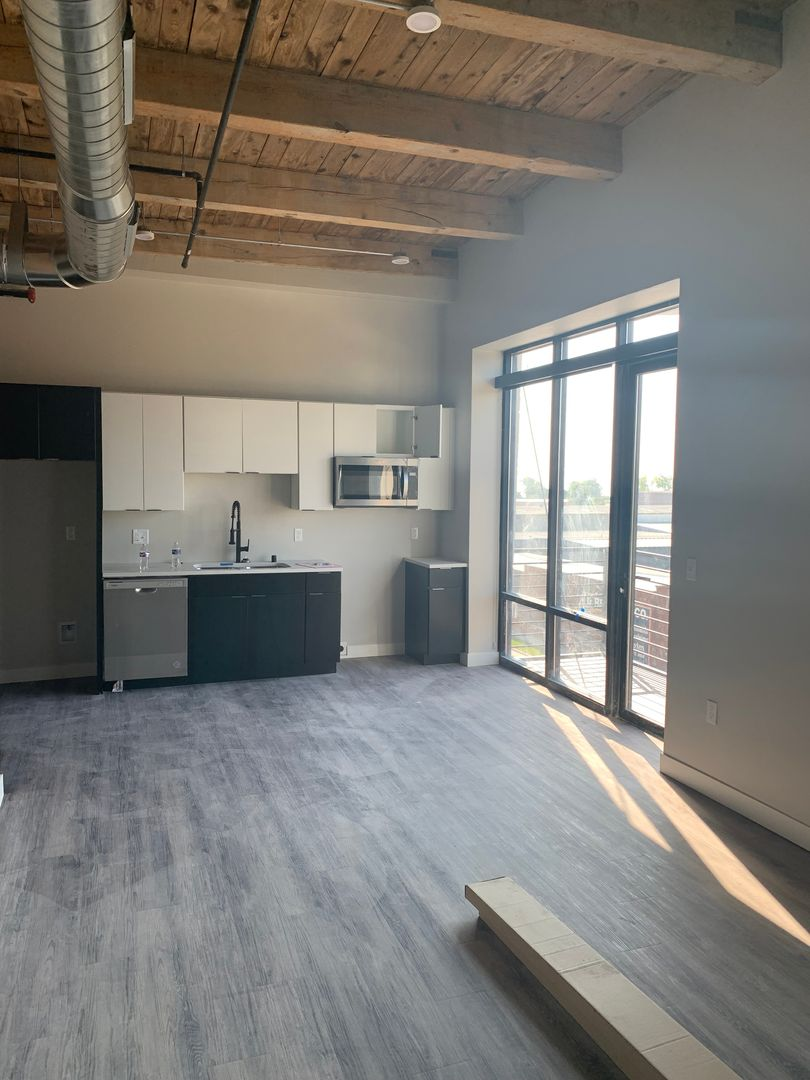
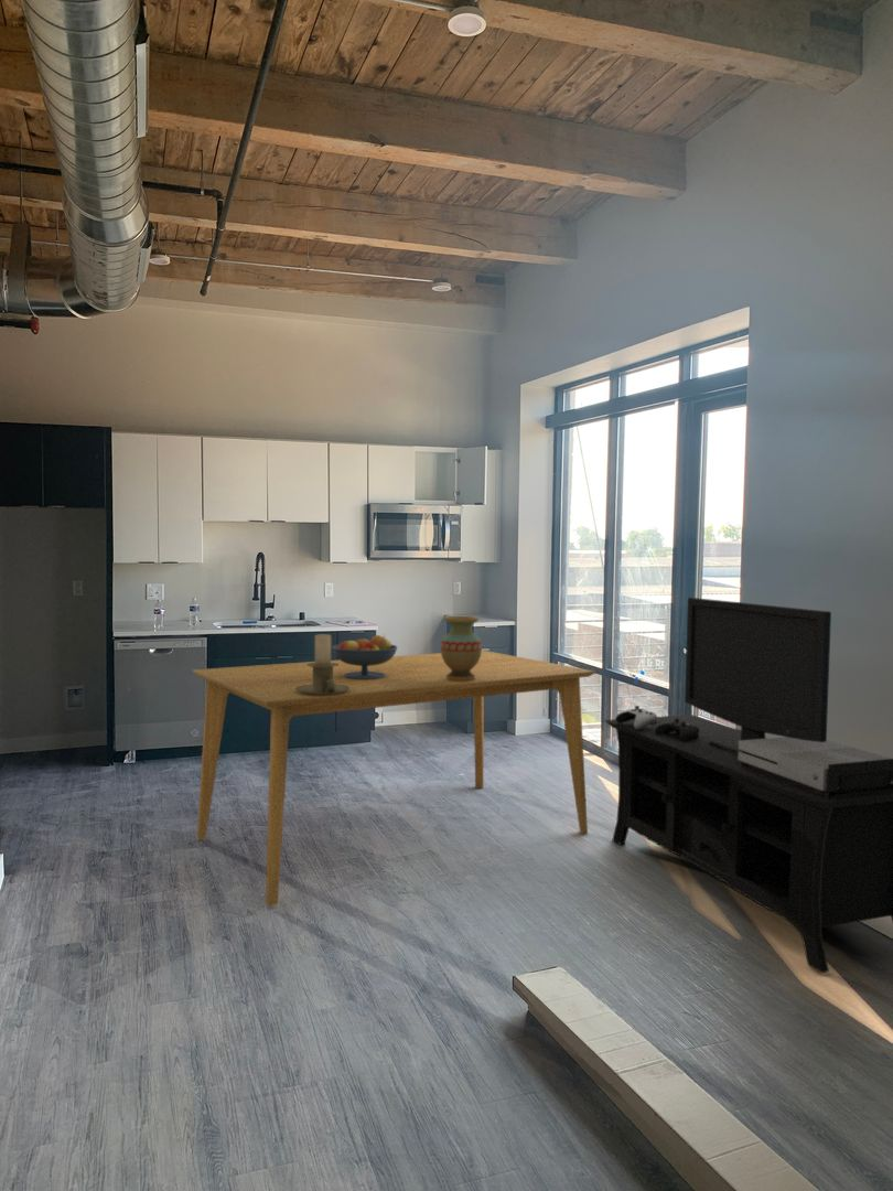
+ media console [603,597,893,974]
+ vase [440,615,483,682]
+ candle holder [295,634,349,695]
+ dining table [191,650,596,906]
+ fruit bowl [331,634,399,679]
